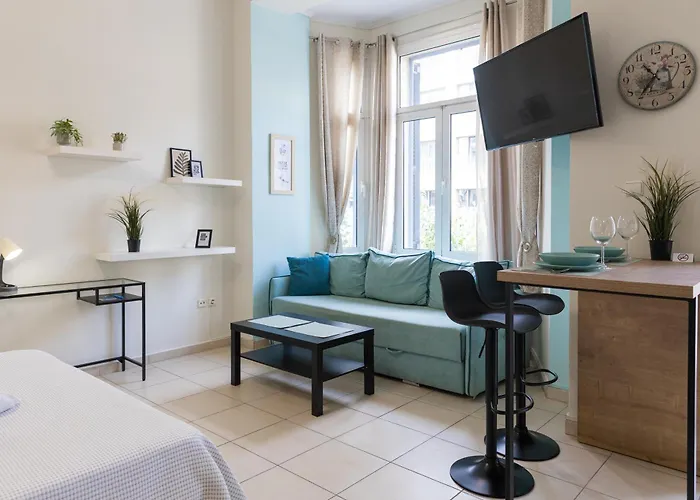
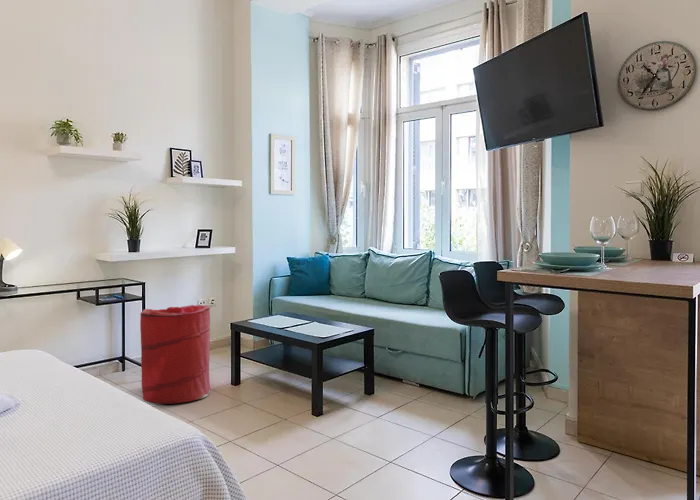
+ laundry hamper [139,304,211,405]
